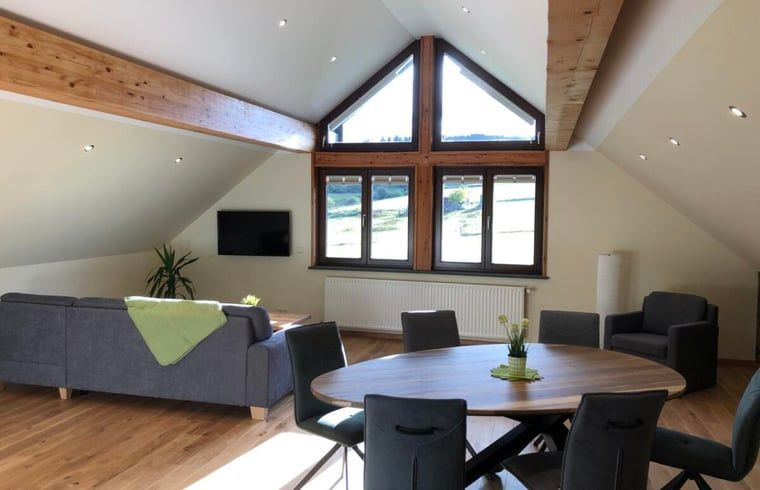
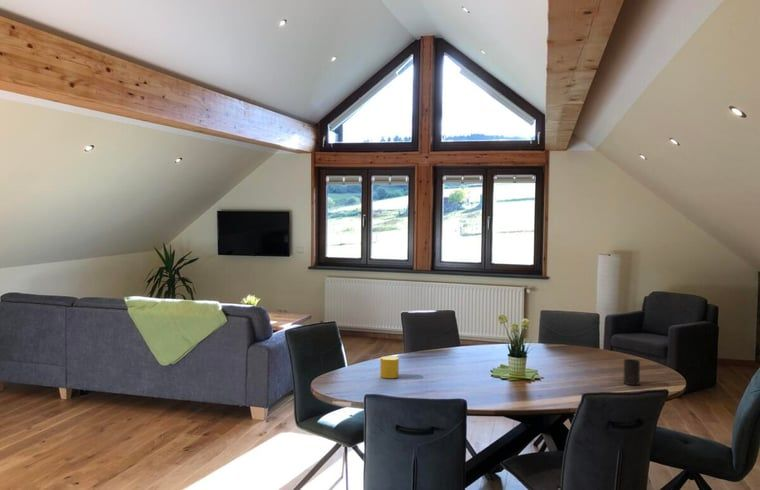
+ cup [379,355,400,379]
+ cup [623,358,641,386]
